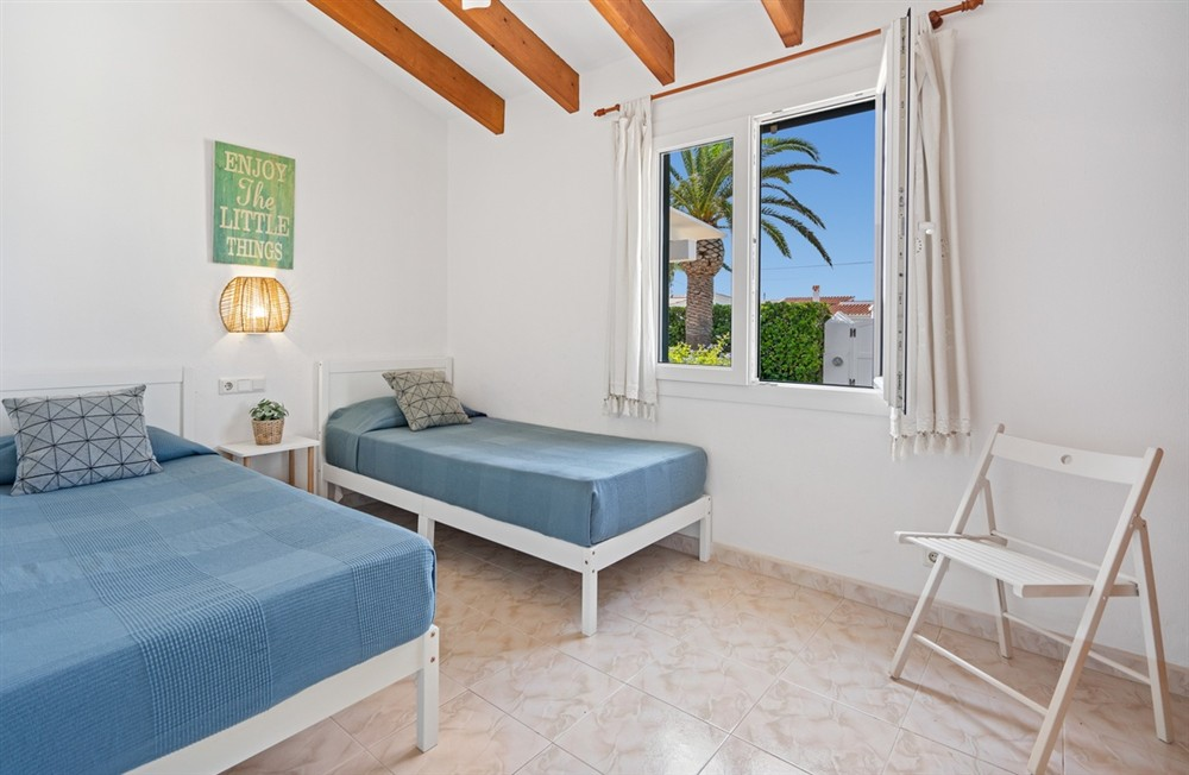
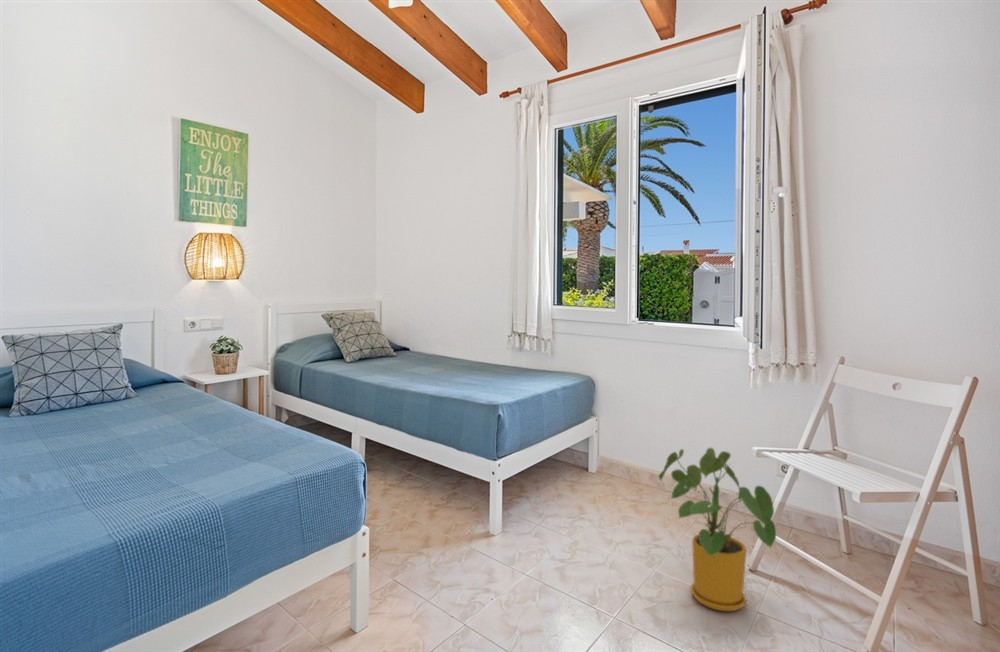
+ house plant [657,447,777,612]
